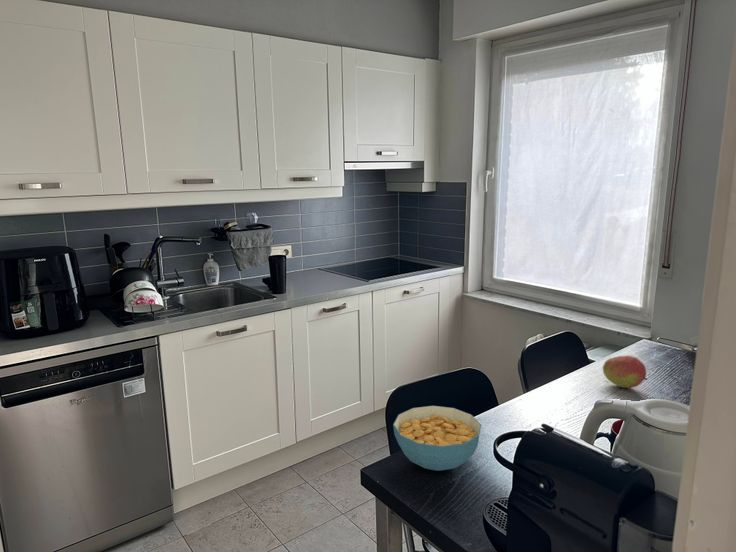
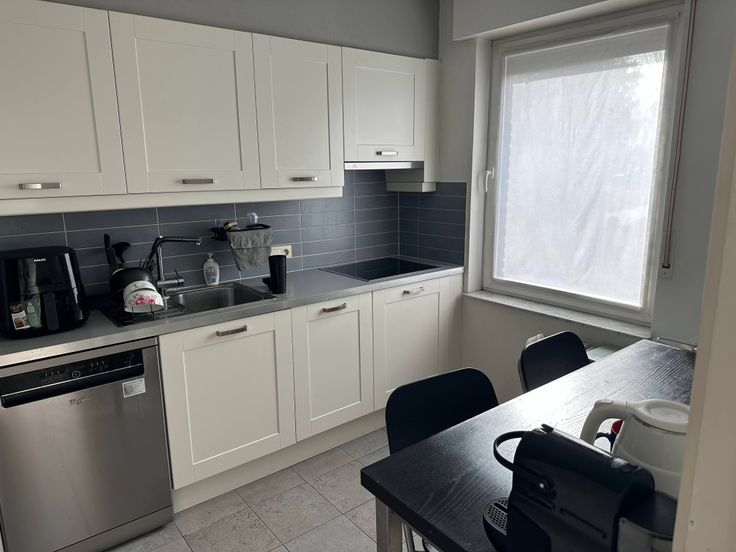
- cereal bowl [392,405,482,472]
- fruit [602,354,648,389]
